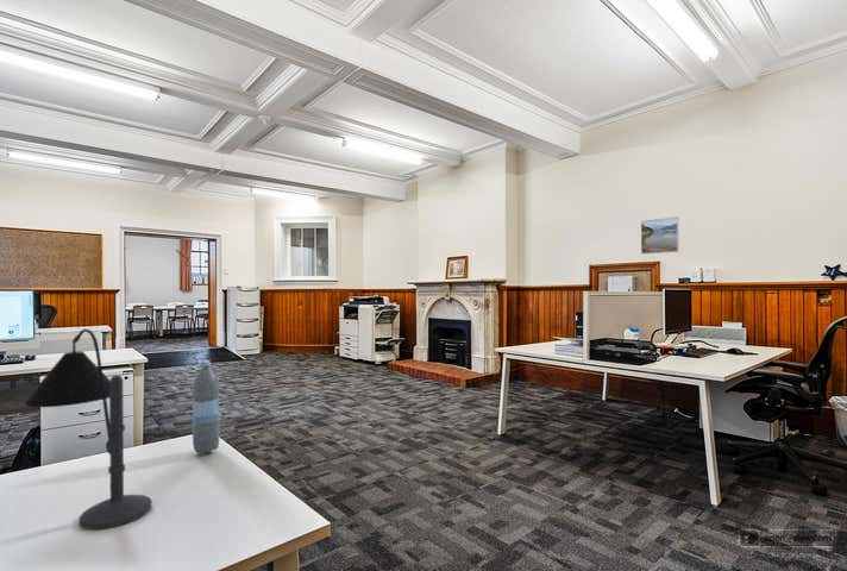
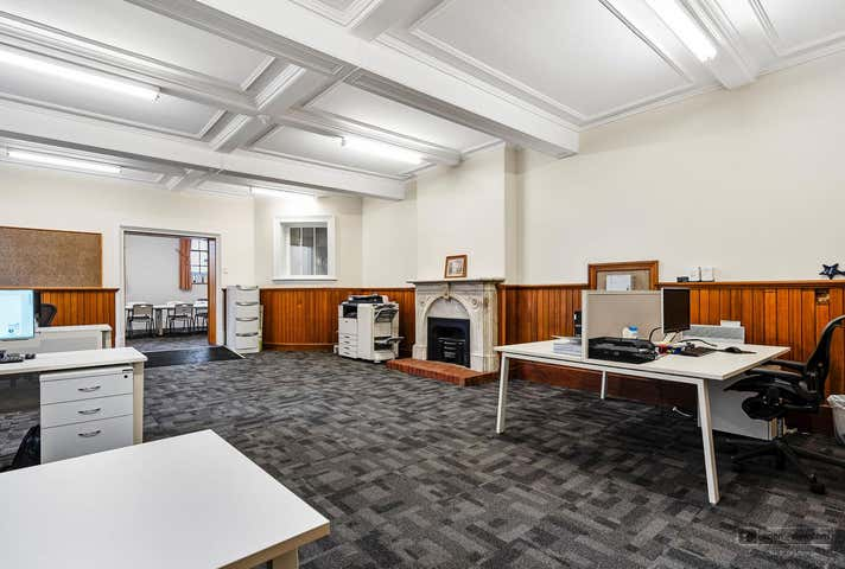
- desk lamp [24,328,152,531]
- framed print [640,215,680,256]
- water bottle [192,359,221,454]
